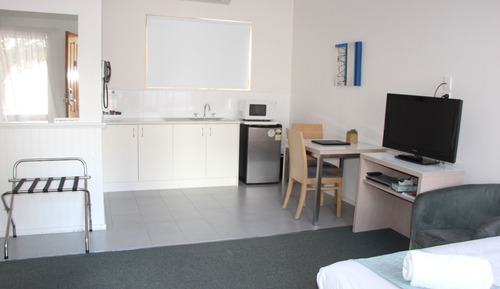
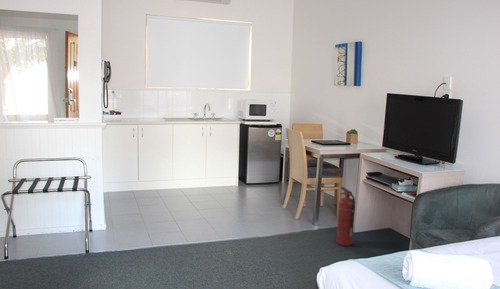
+ fire extinguisher [335,186,356,247]
